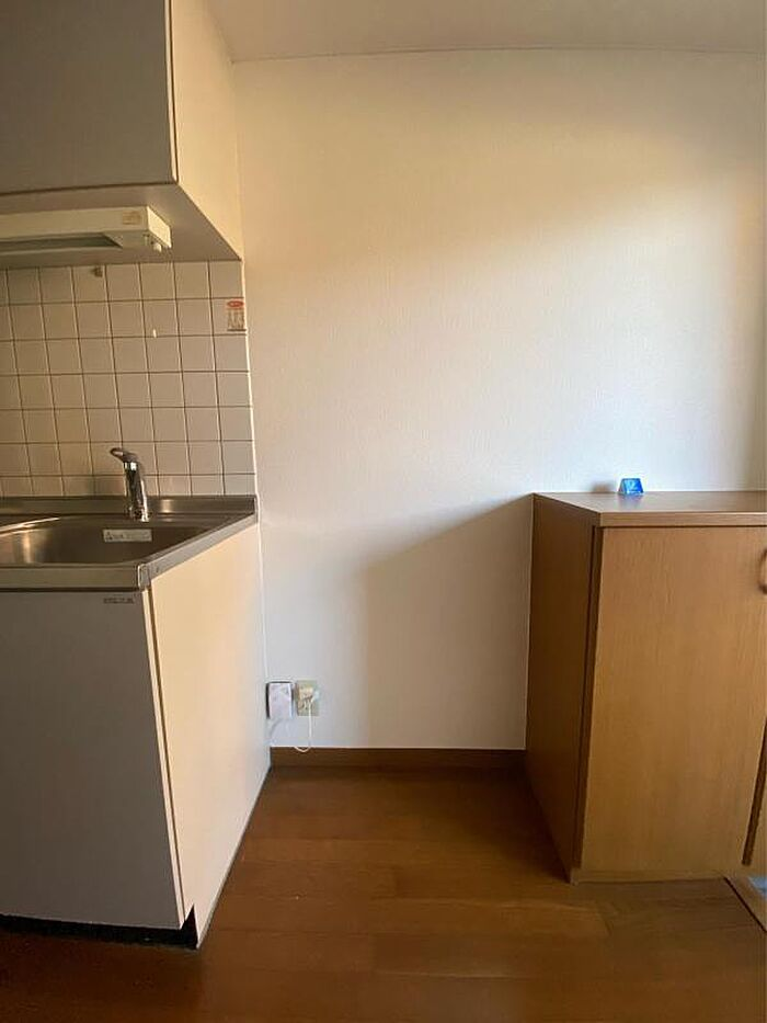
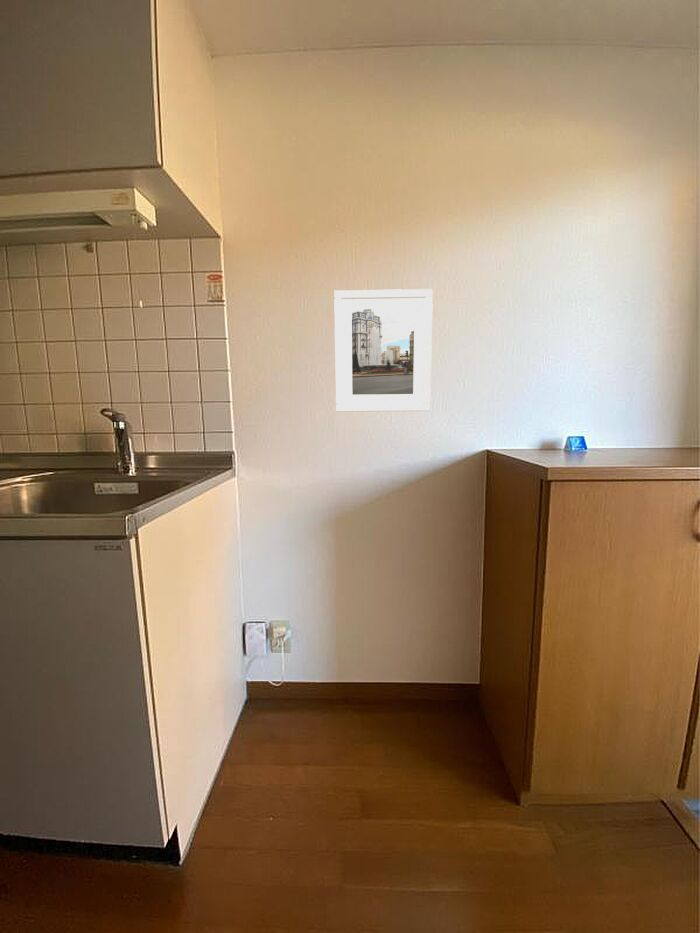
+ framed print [333,288,434,413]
